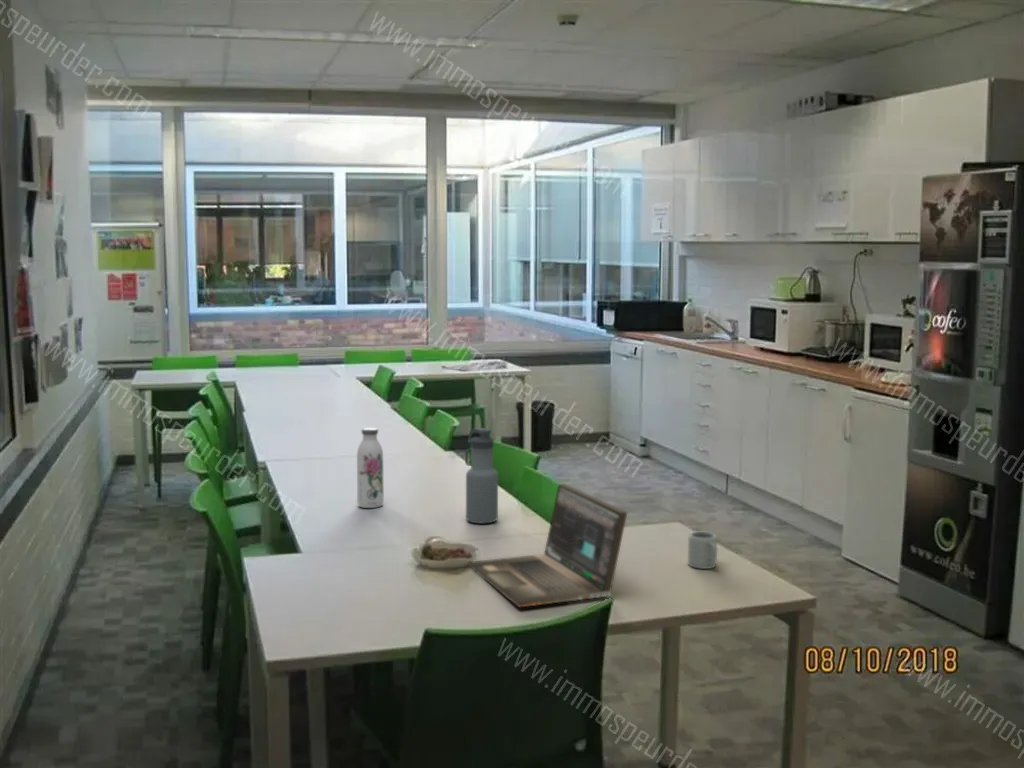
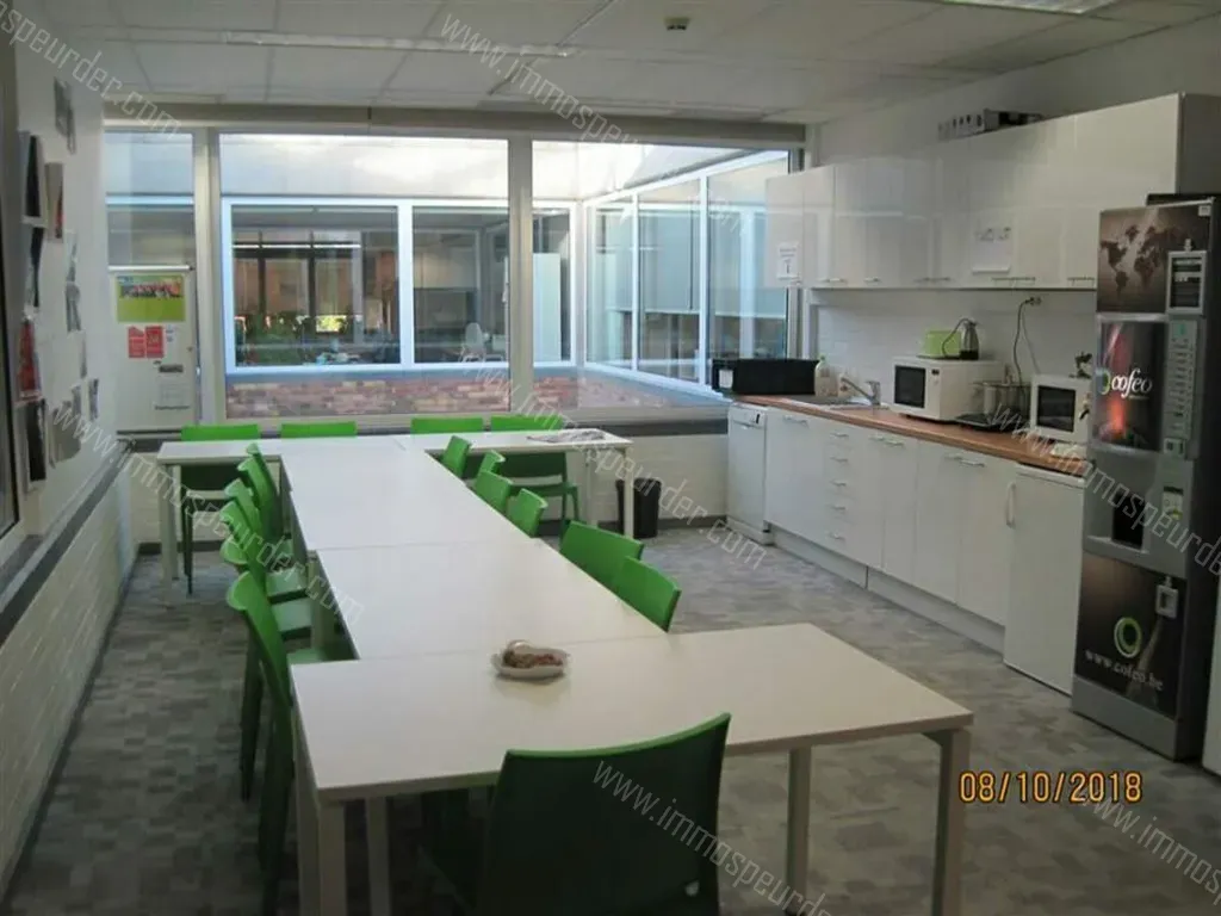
- laptop [467,483,628,609]
- cup [687,531,718,570]
- water bottle [464,427,499,524]
- water bottle [356,427,384,509]
